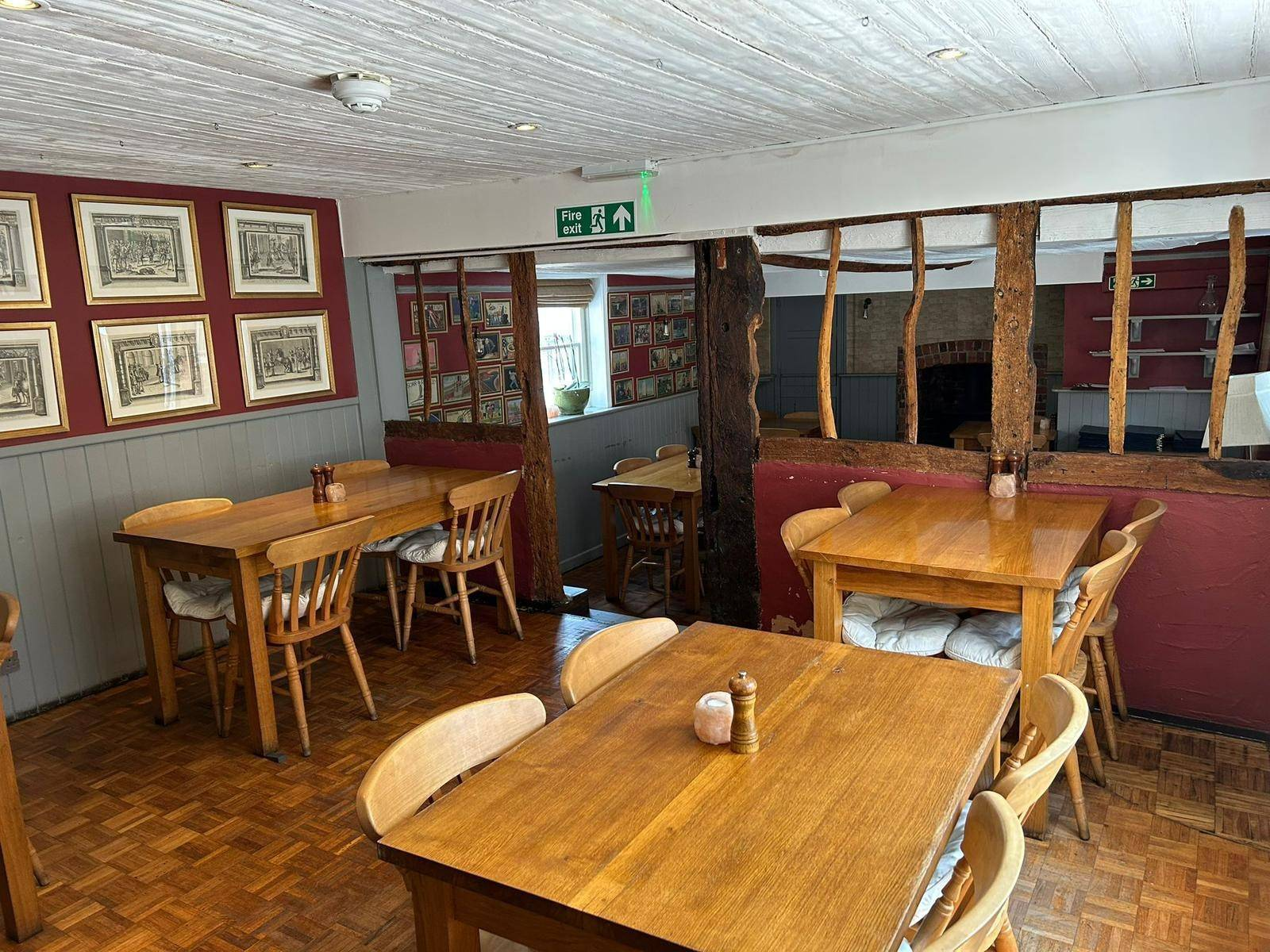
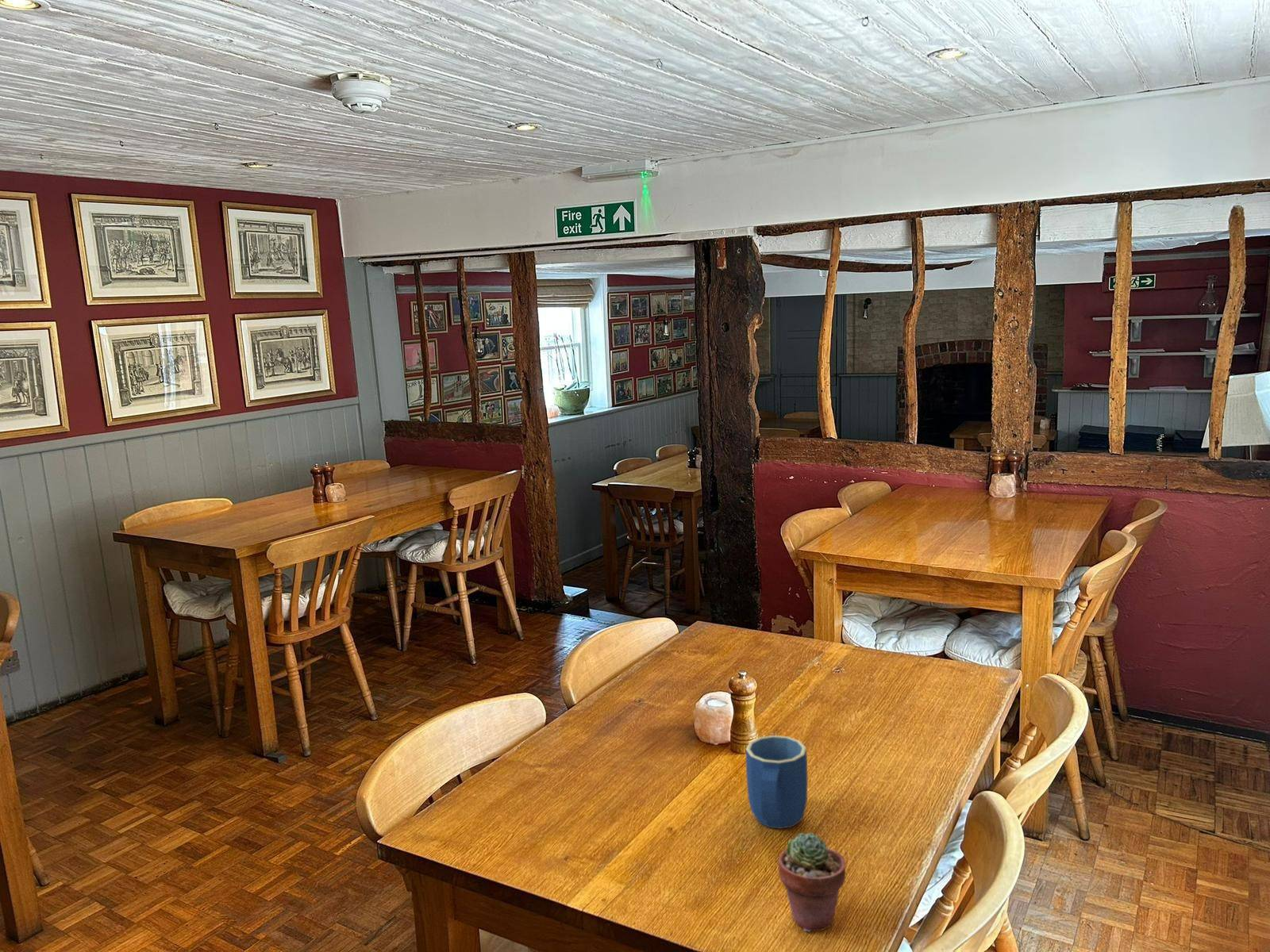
+ mug [745,735,809,830]
+ potted succulent [778,831,846,933]
